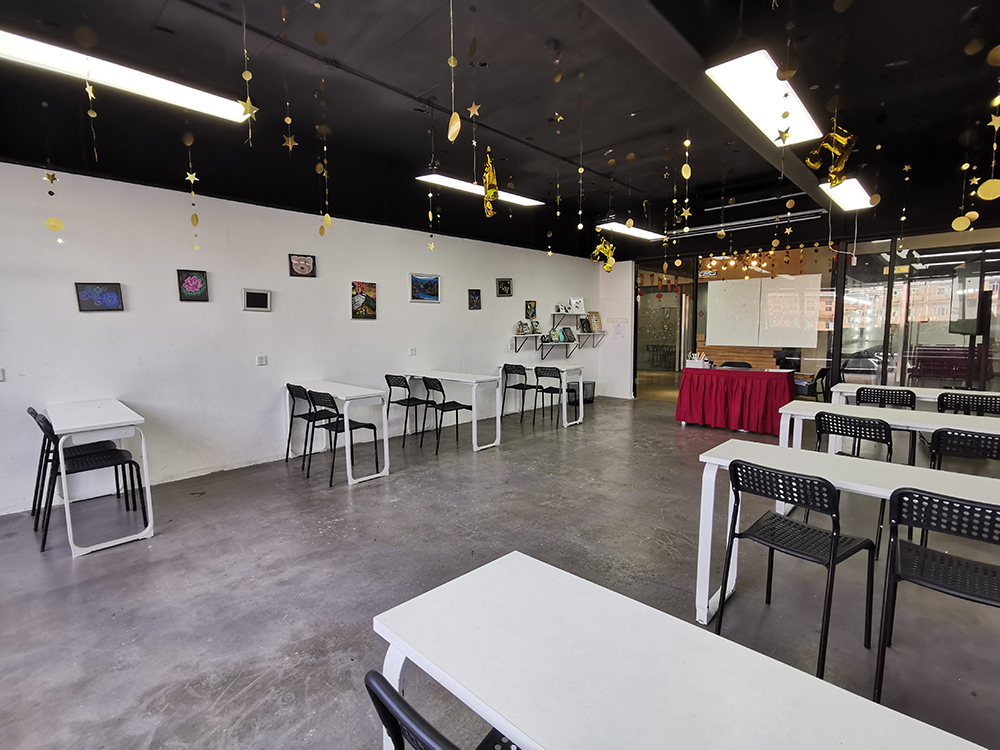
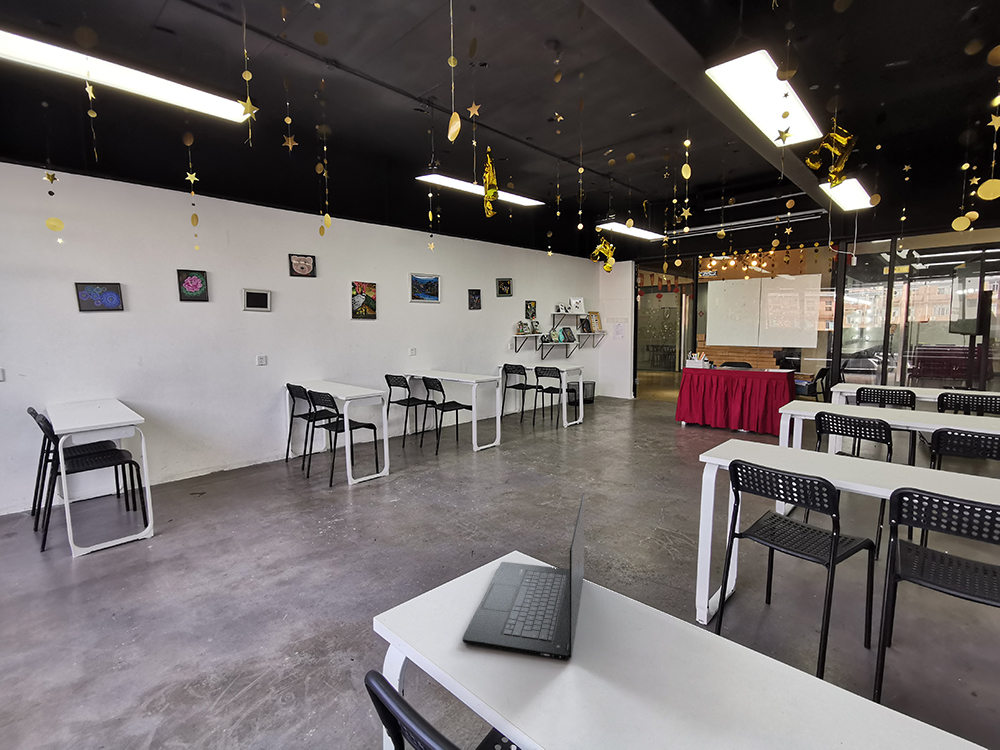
+ laptop [462,492,585,661]
